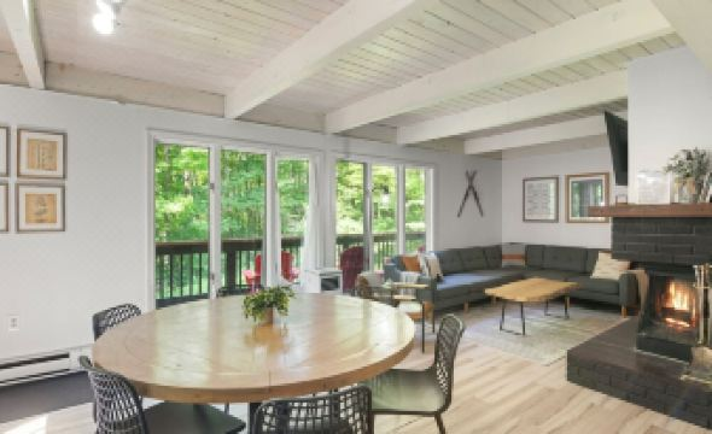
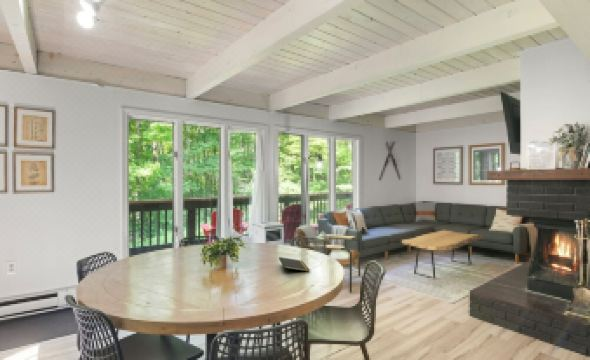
+ notepad [278,256,311,274]
